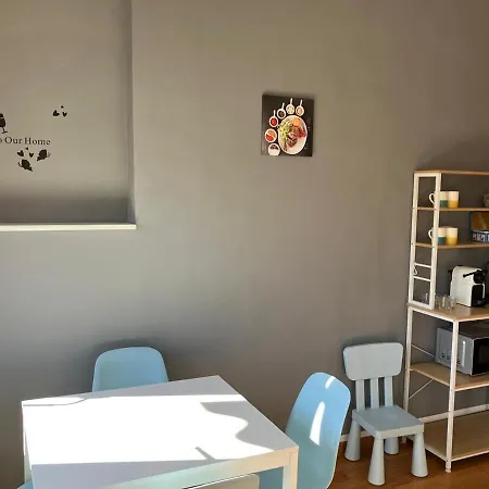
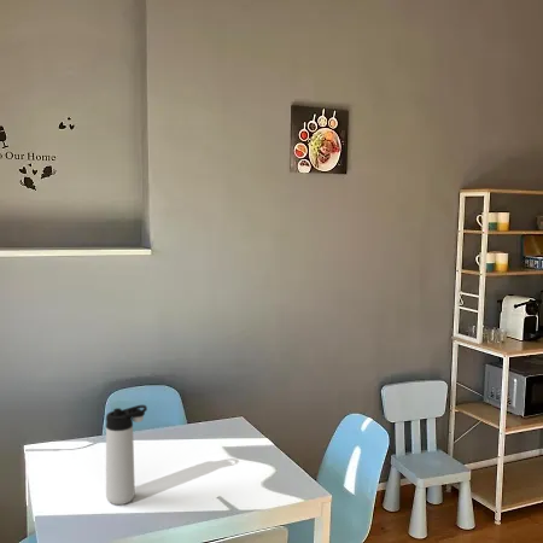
+ thermos bottle [105,404,148,506]
